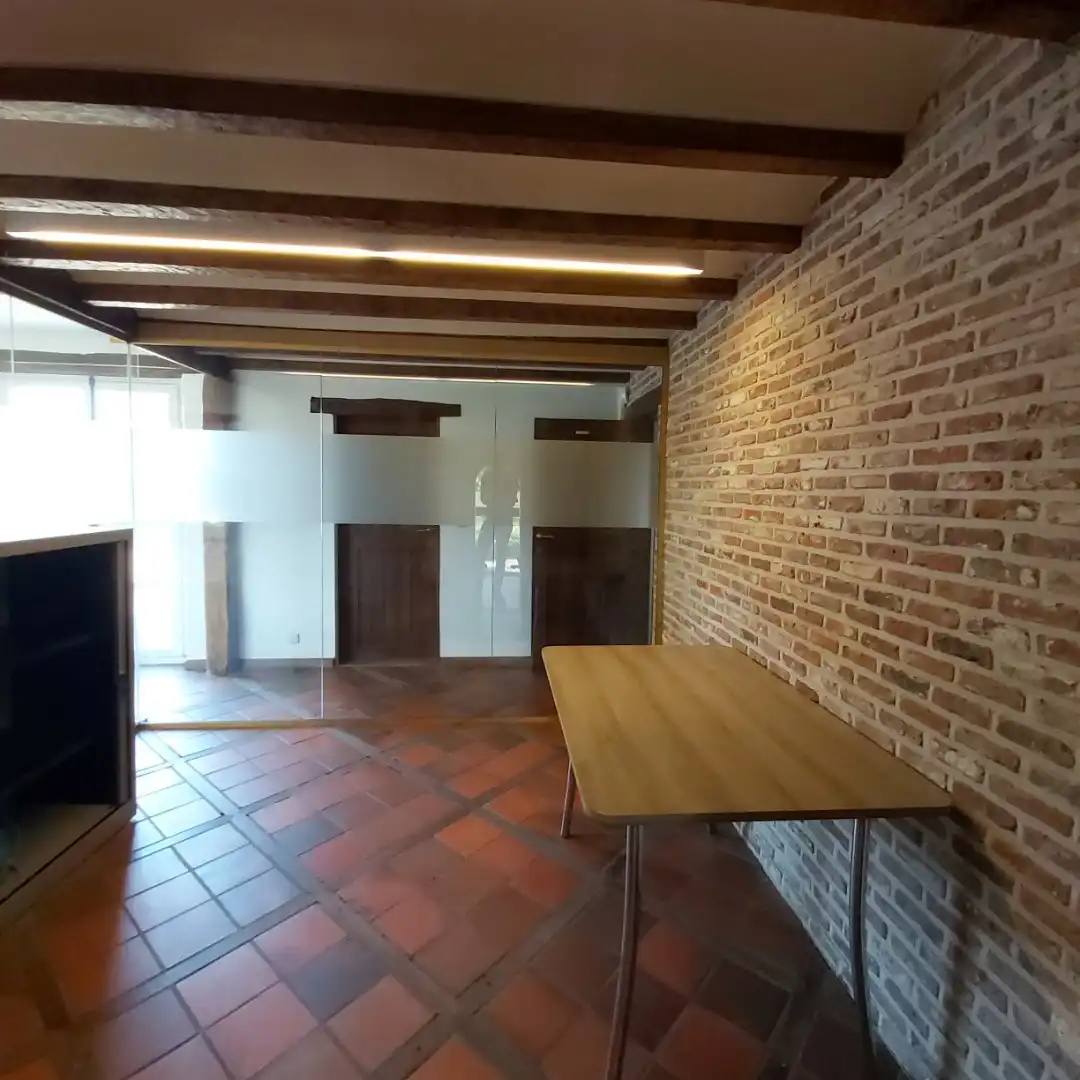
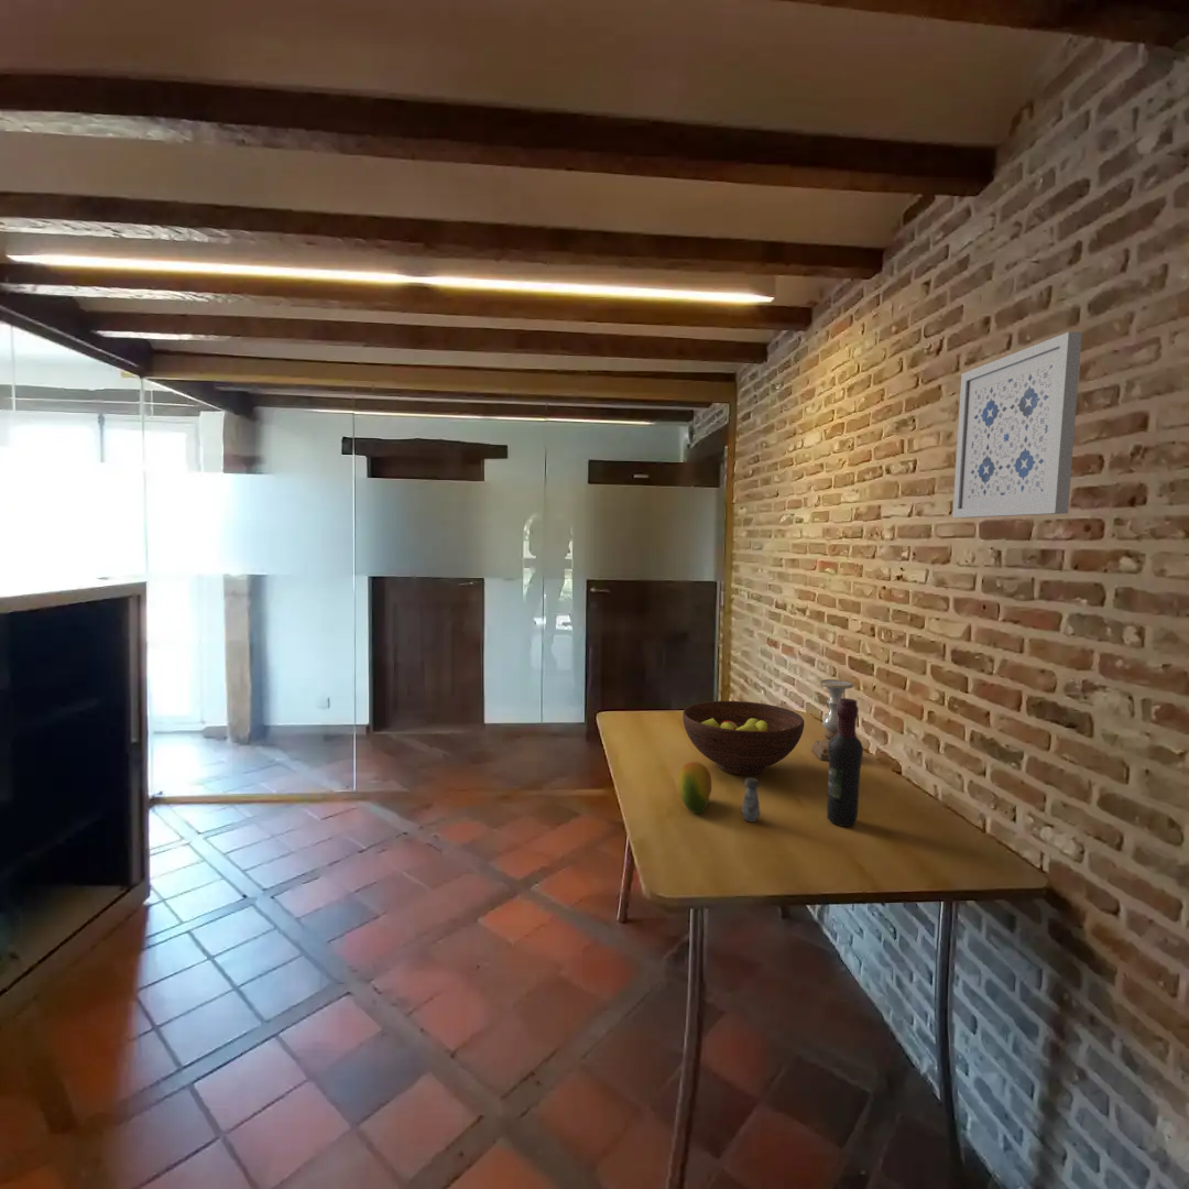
+ wall art [951,331,1083,519]
+ fruit [677,761,712,815]
+ wine bottle [826,697,864,828]
+ candle holder [810,678,854,762]
+ fruit bowl [681,700,805,776]
+ salt shaker [740,777,761,823]
